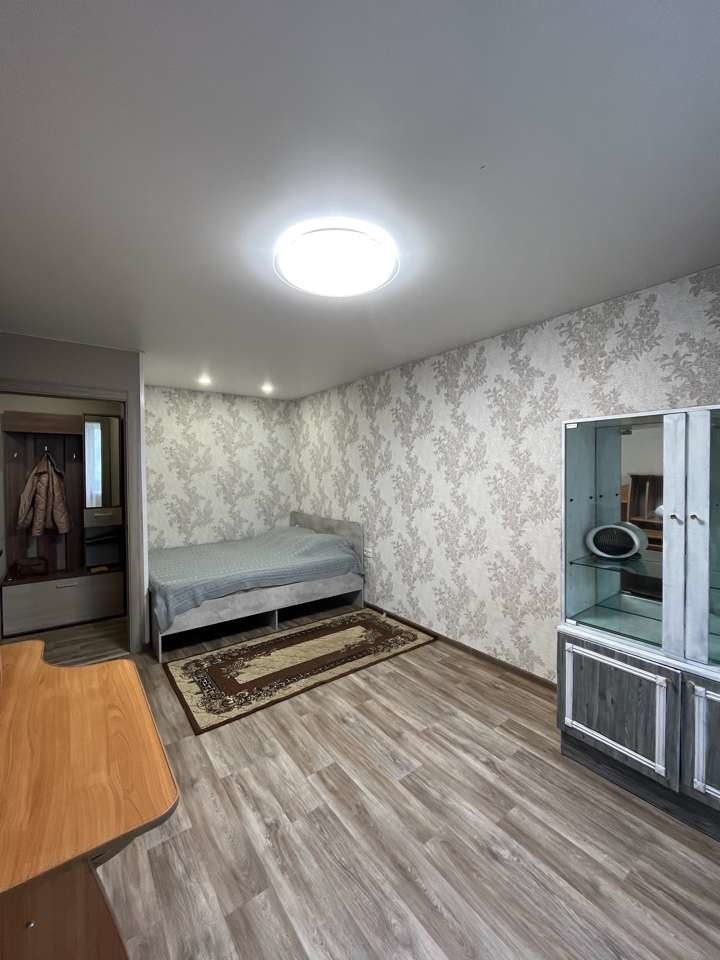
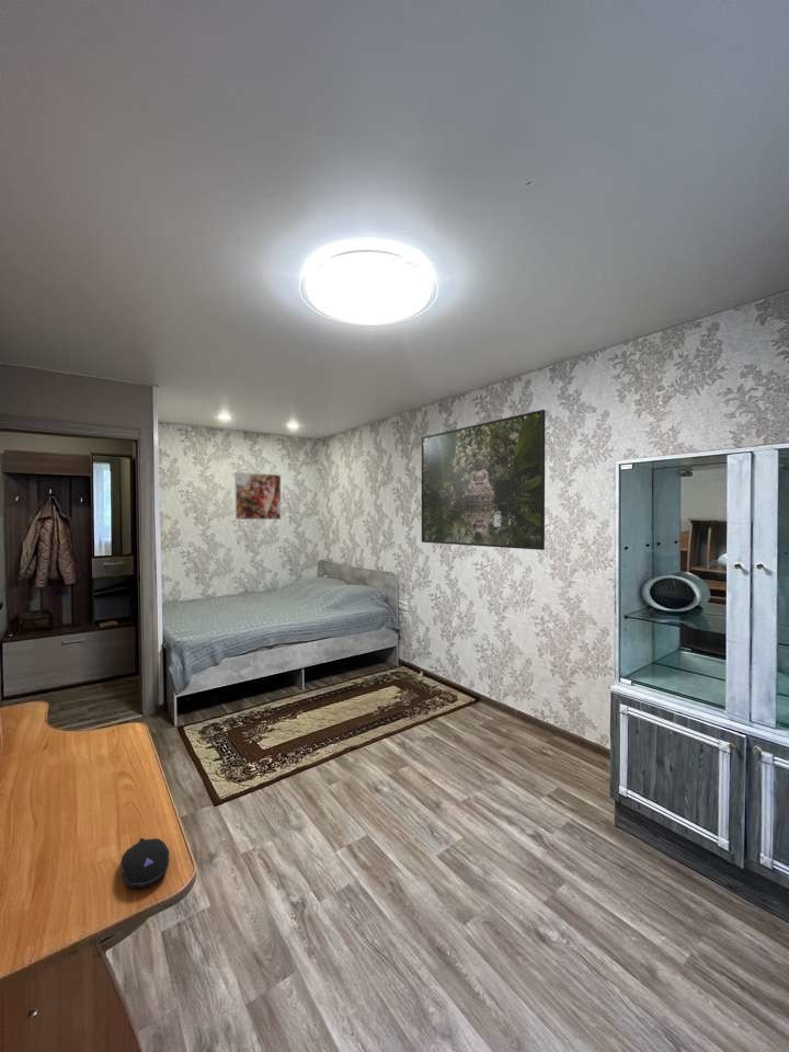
+ computer mouse [121,837,170,890]
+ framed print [421,409,546,551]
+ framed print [233,471,282,521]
